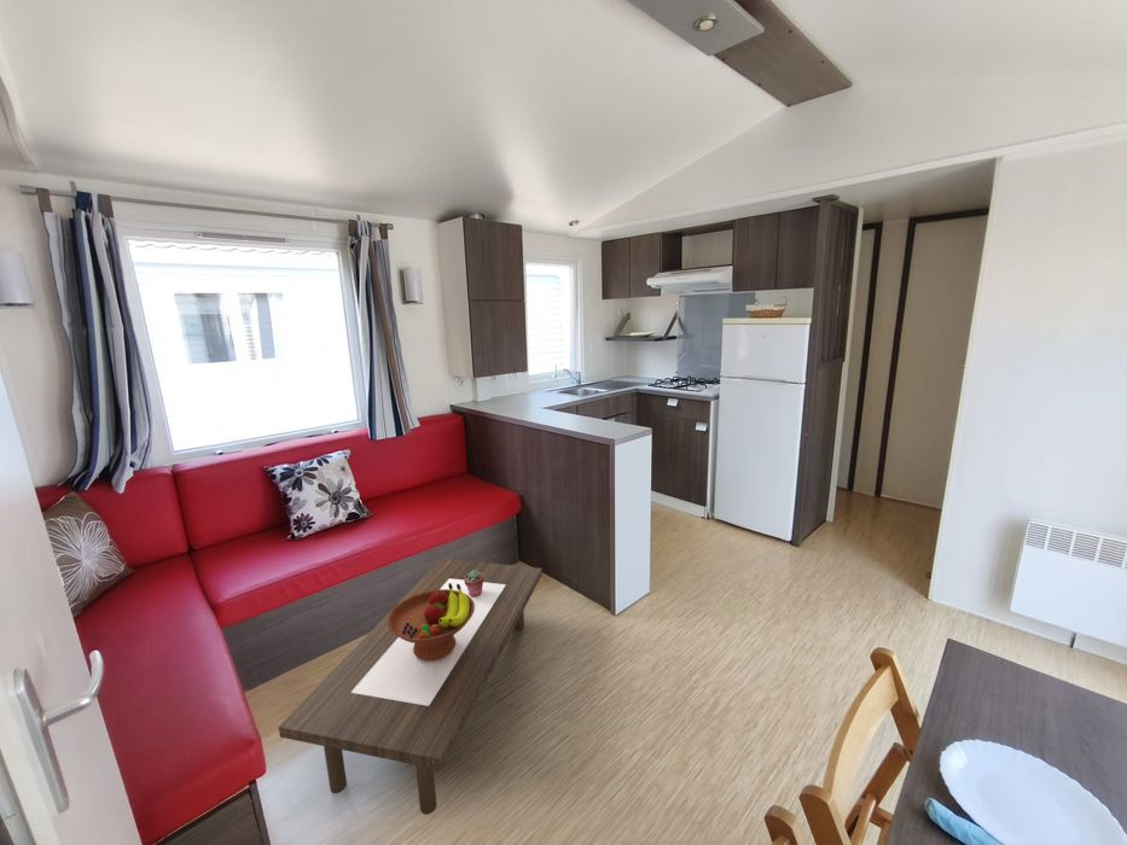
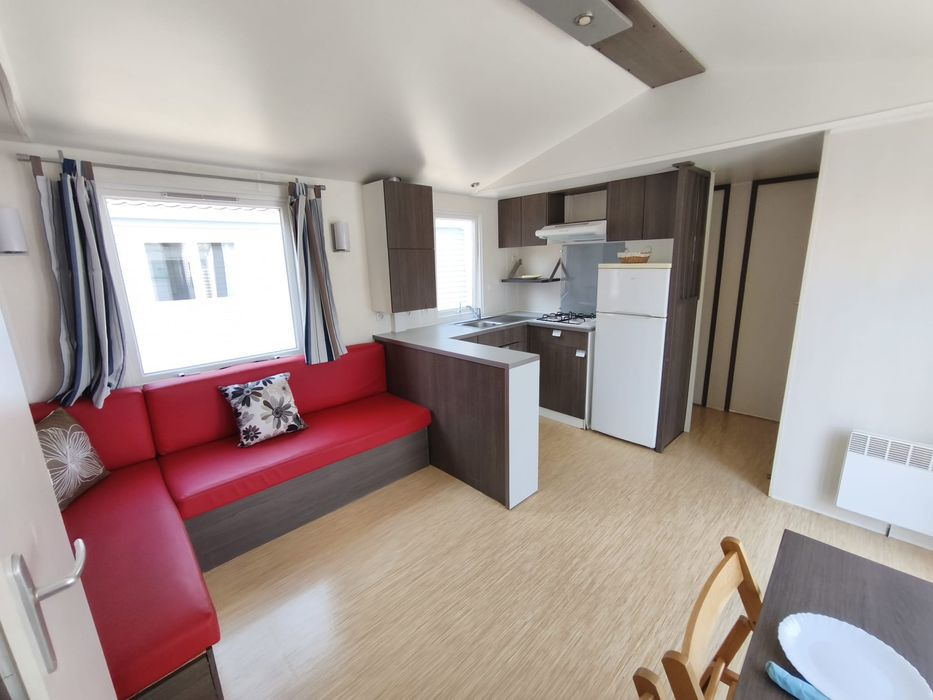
- coffee table [277,558,544,816]
- potted succulent [464,570,484,598]
- fruit bowl [388,583,475,660]
